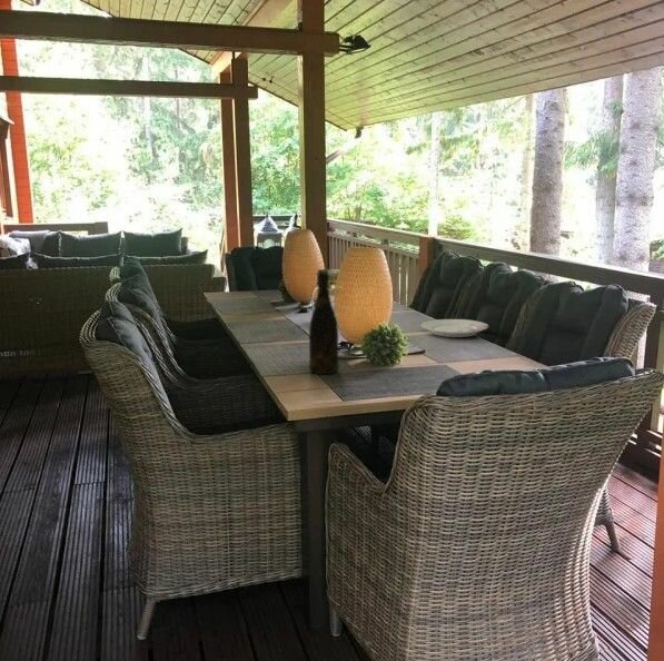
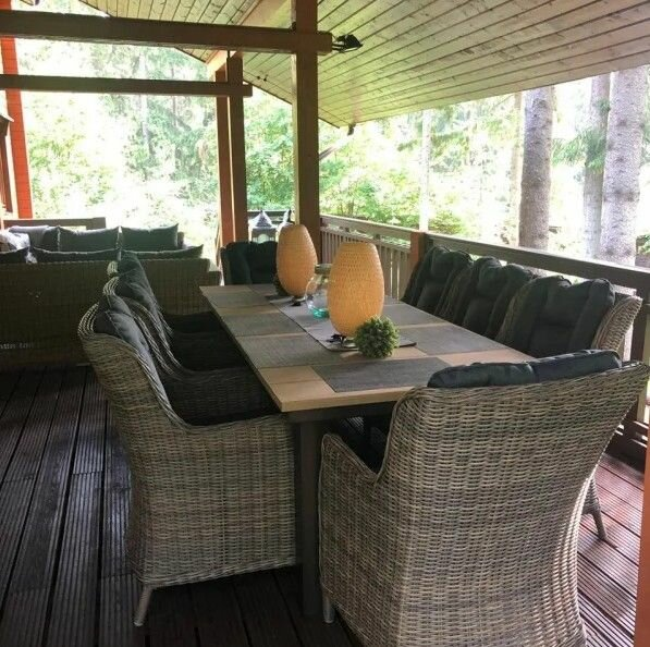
- plate [419,318,490,338]
- bottle [308,268,339,375]
